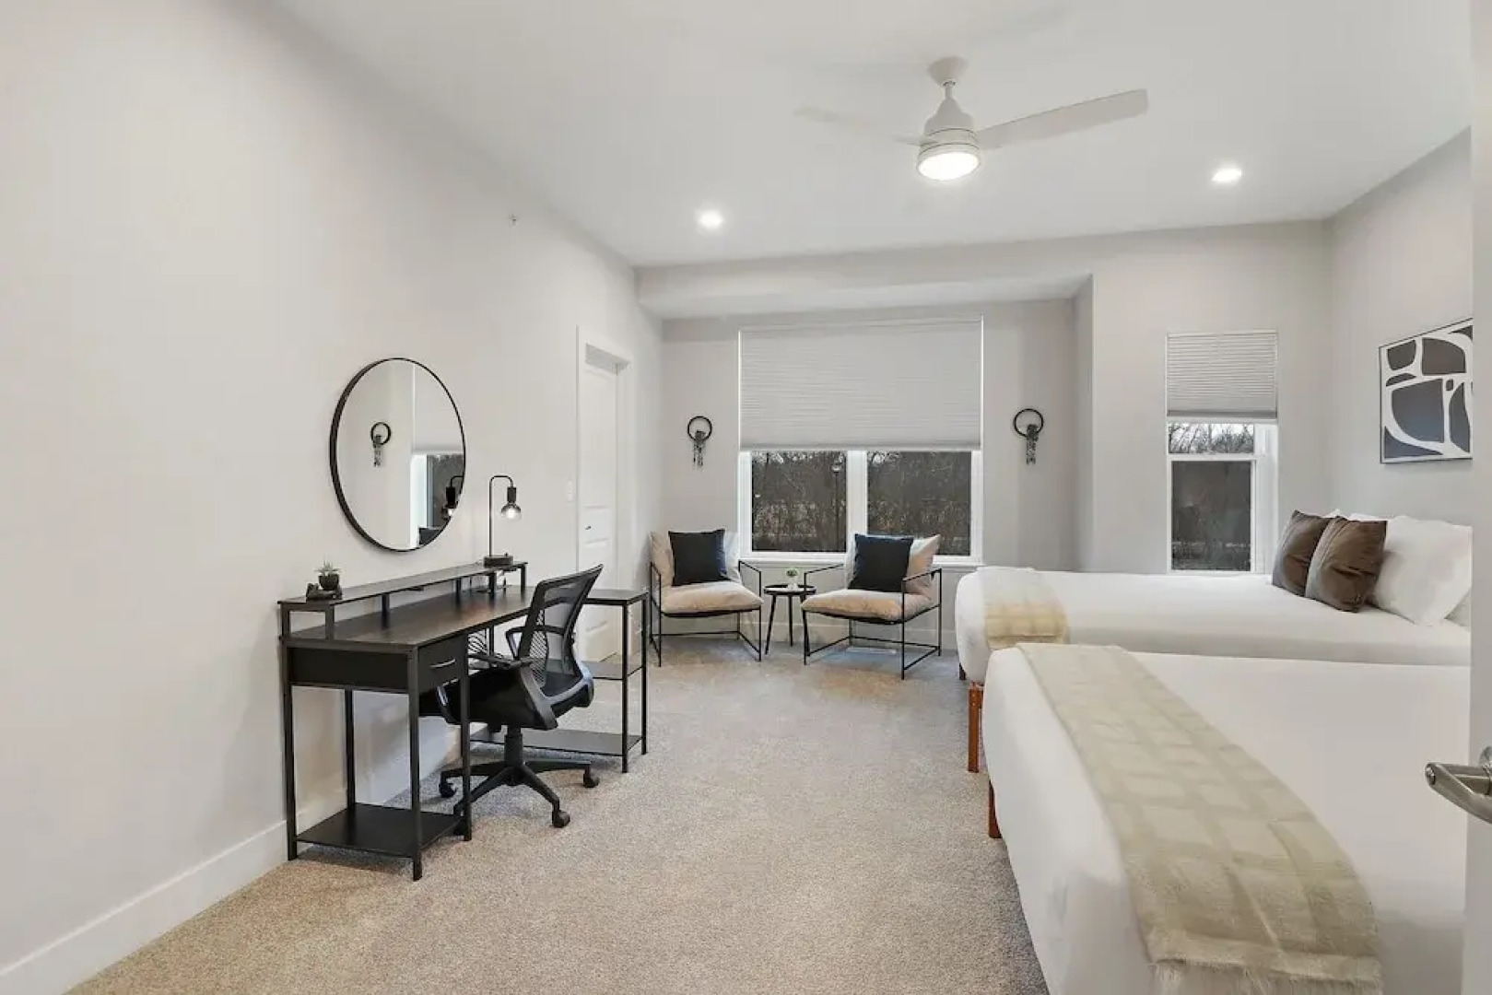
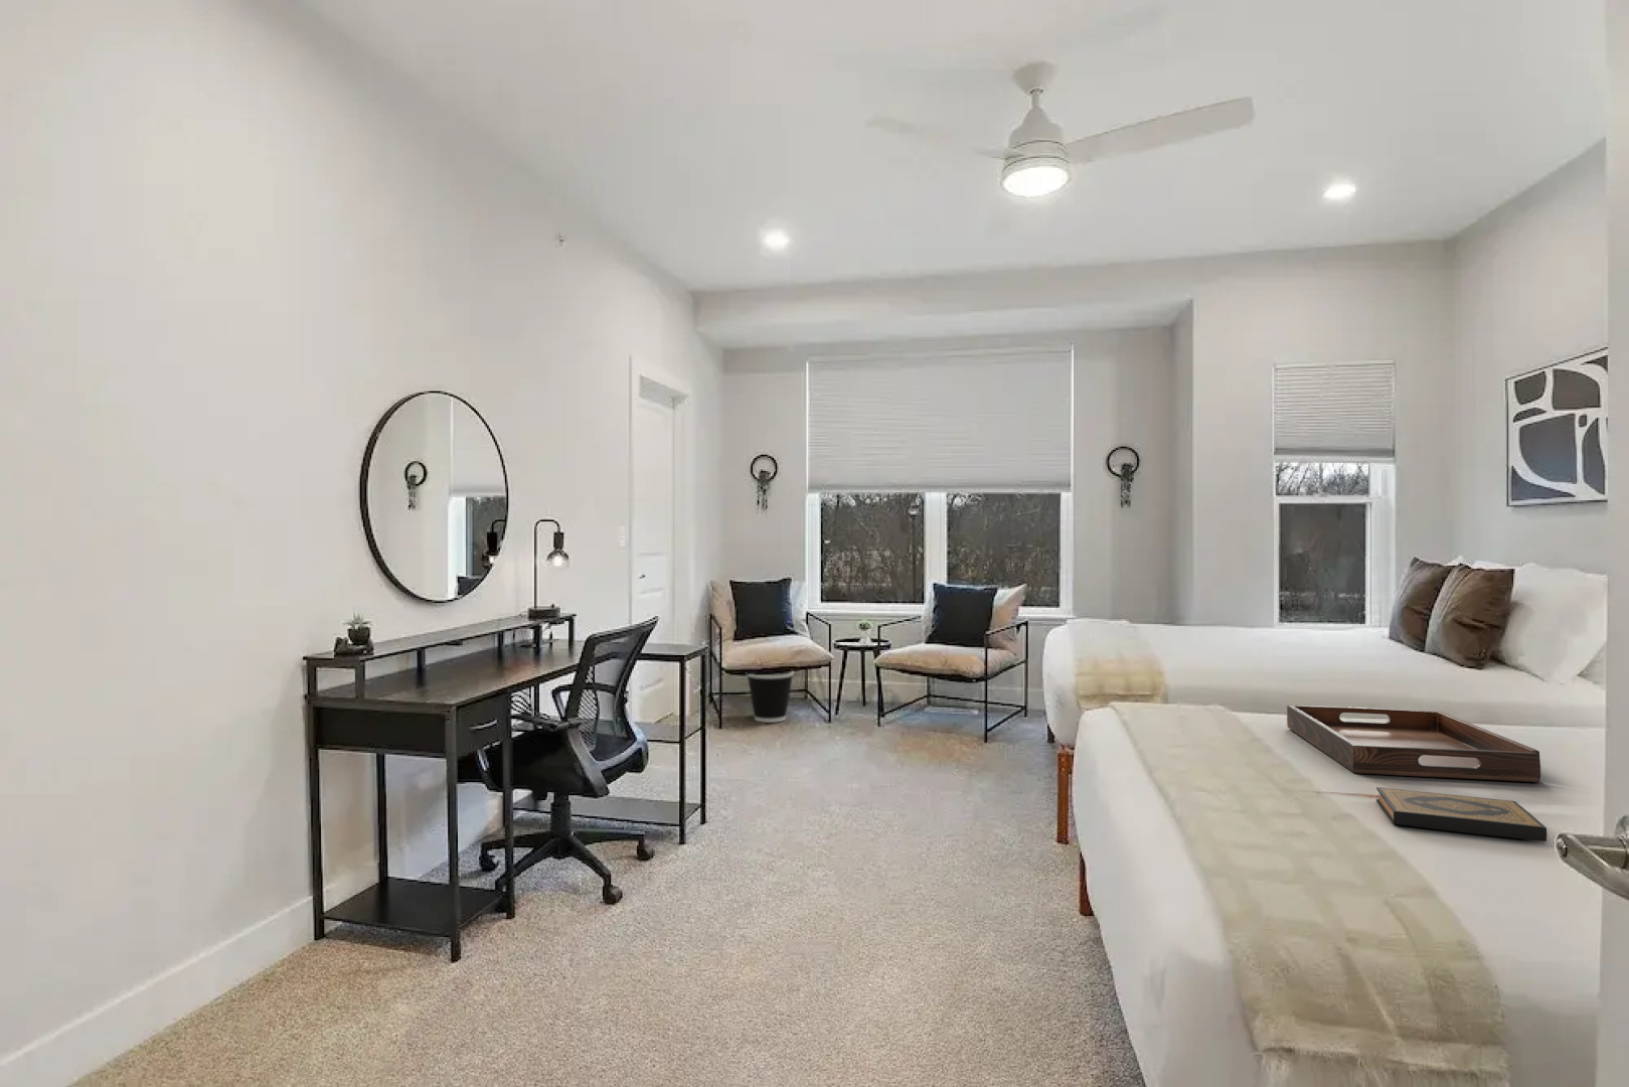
+ serving tray [1286,705,1542,782]
+ hardback book [1375,786,1548,842]
+ wastebasket [747,671,794,724]
